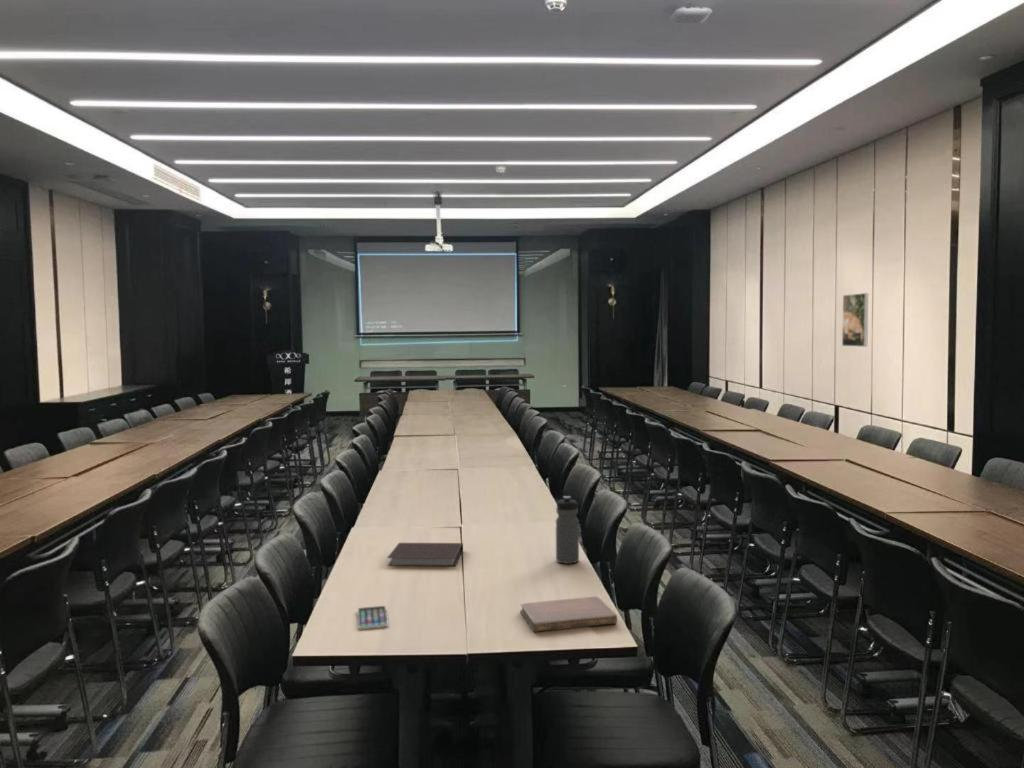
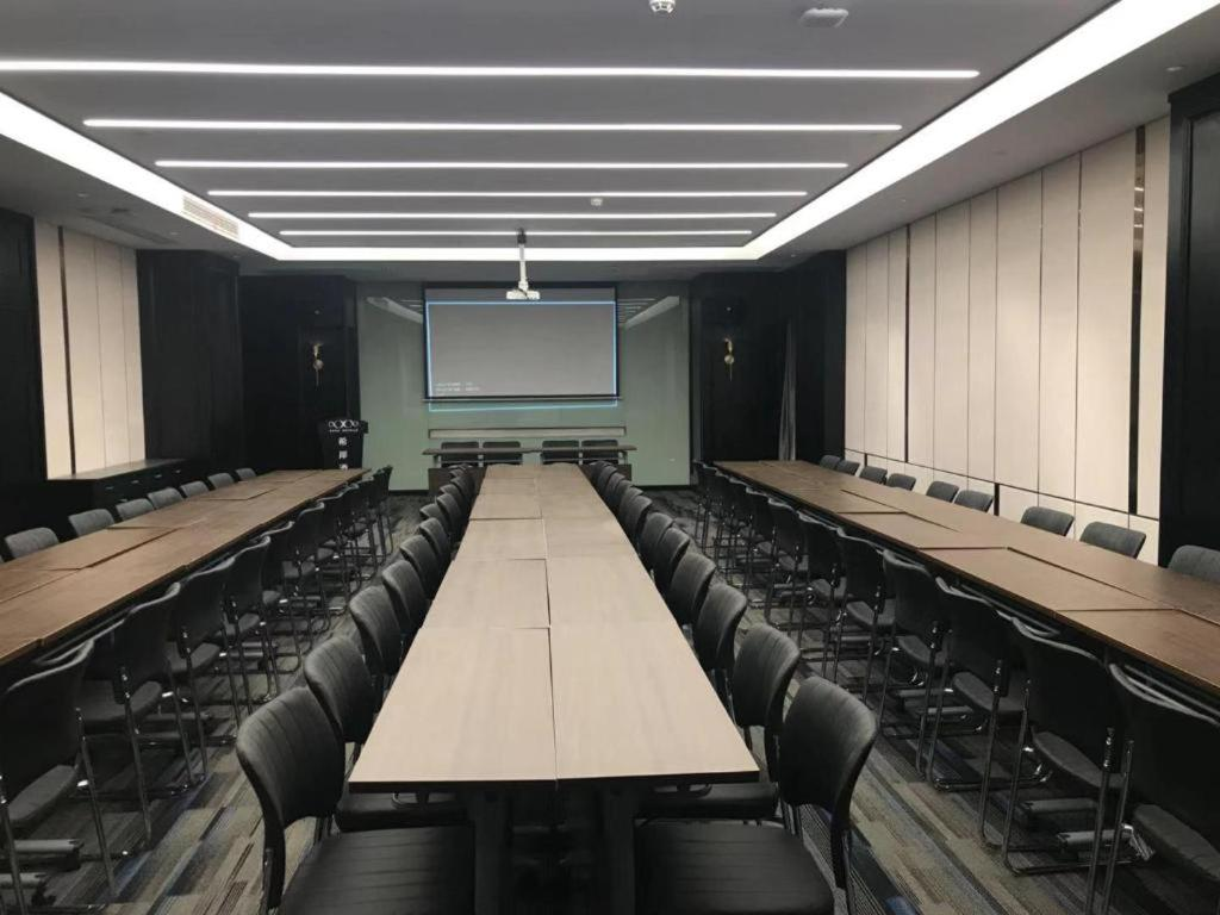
- notebook [519,595,618,633]
- smartphone [356,605,389,630]
- water bottle [555,495,580,565]
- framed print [841,292,869,348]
- notebook [386,542,464,567]
